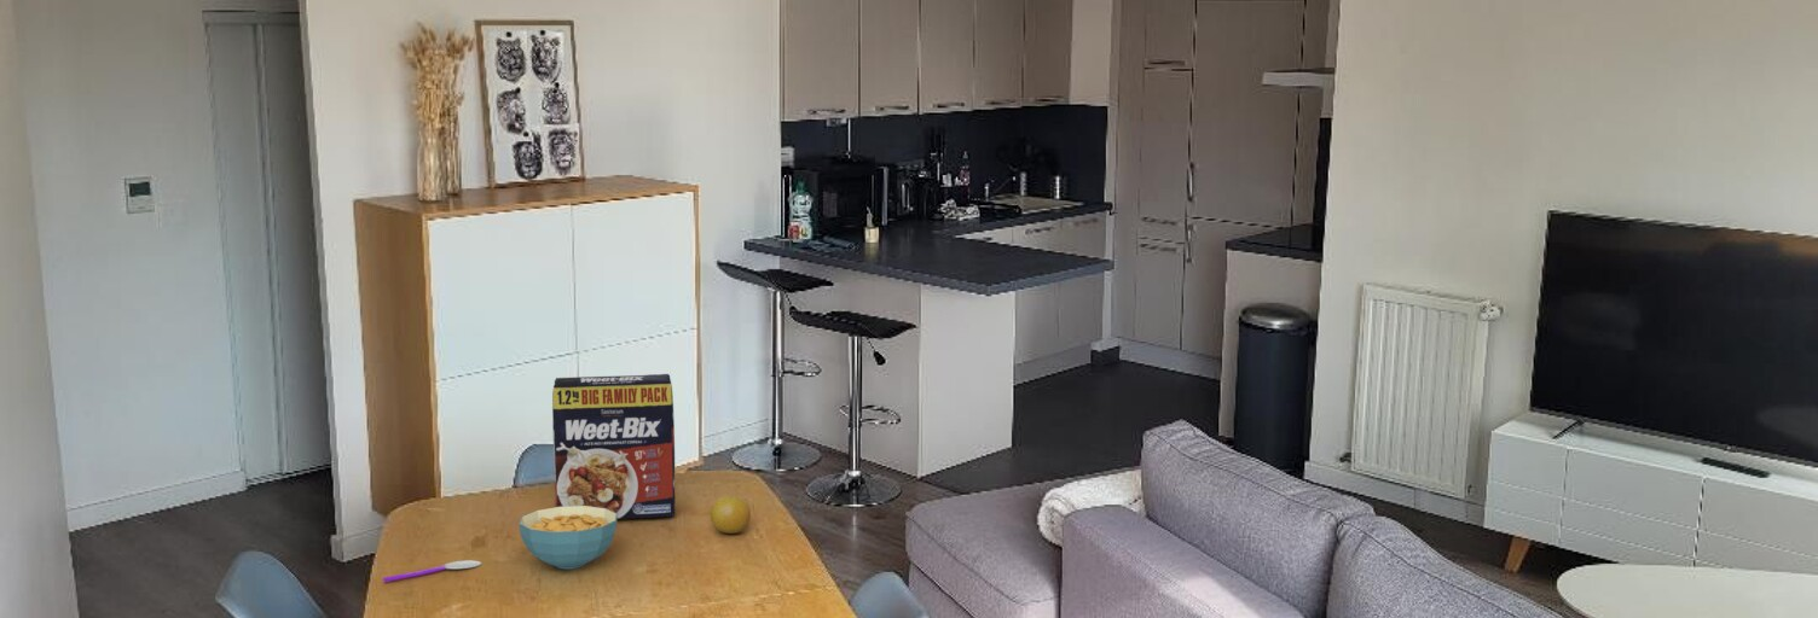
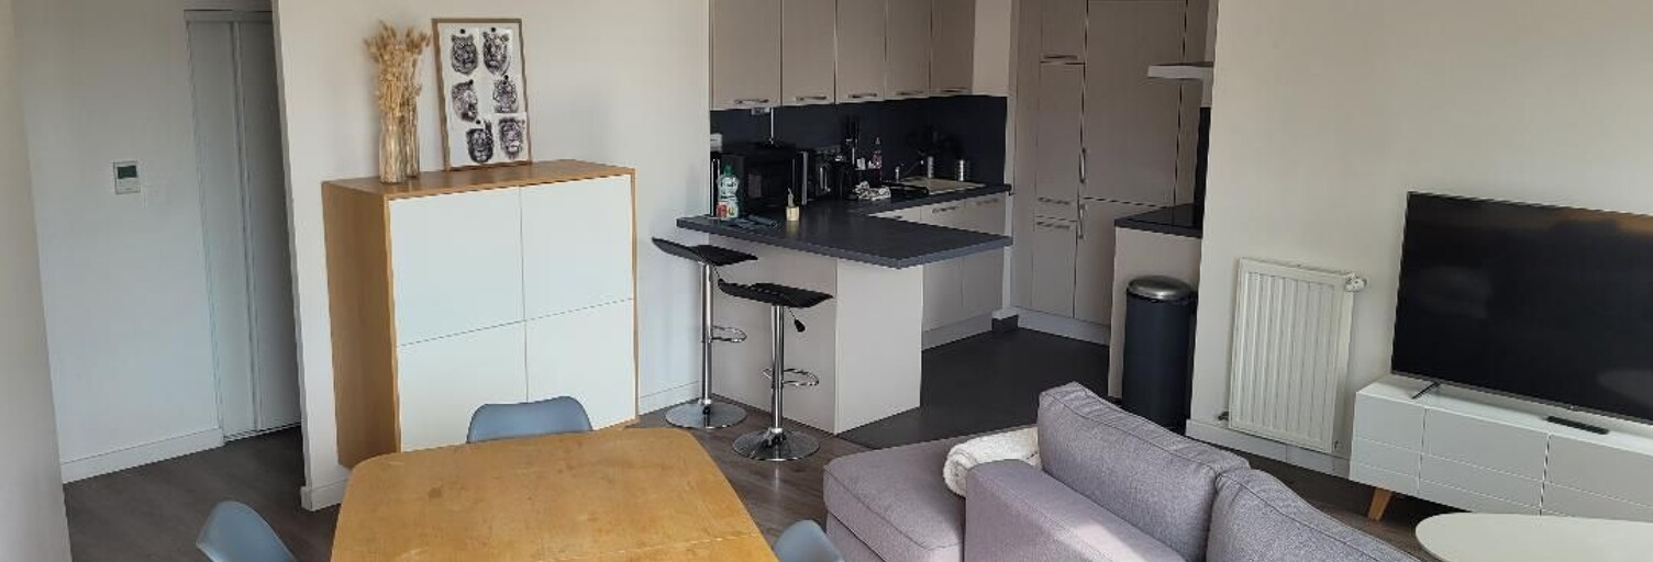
- cereal bowl [517,506,618,570]
- cereal box [551,373,676,520]
- spoon [382,559,482,583]
- fruit [710,495,752,535]
